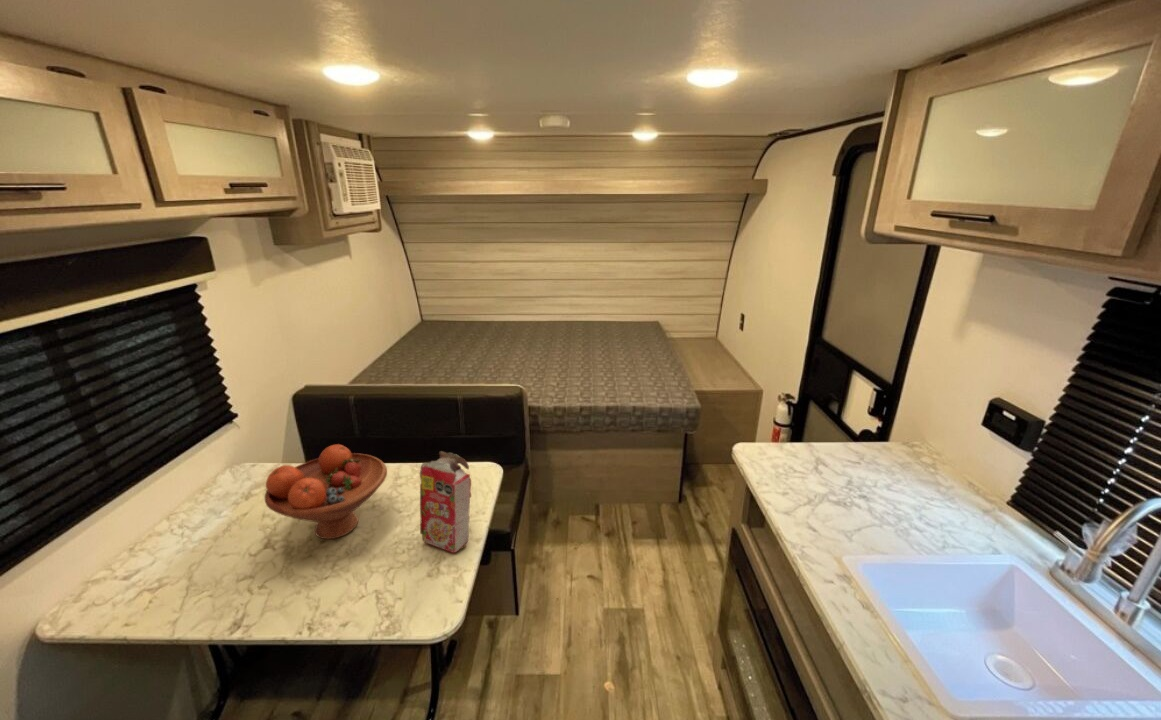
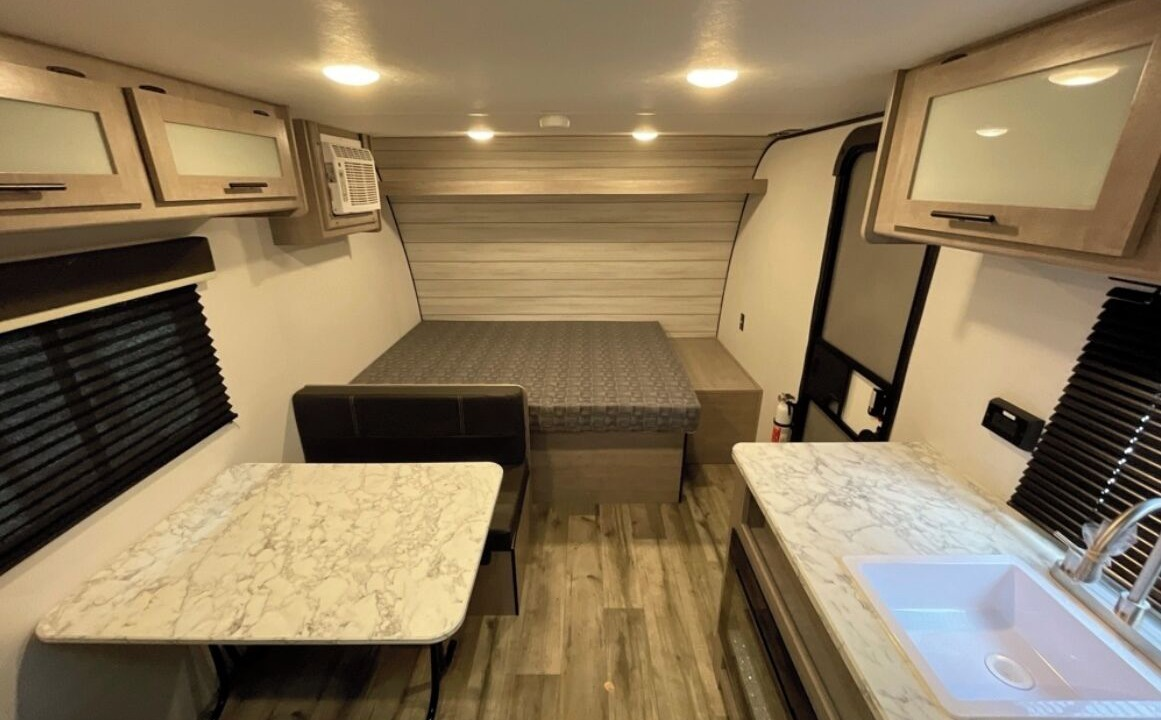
- fruit bowl [264,443,388,540]
- cereal box [419,450,472,554]
